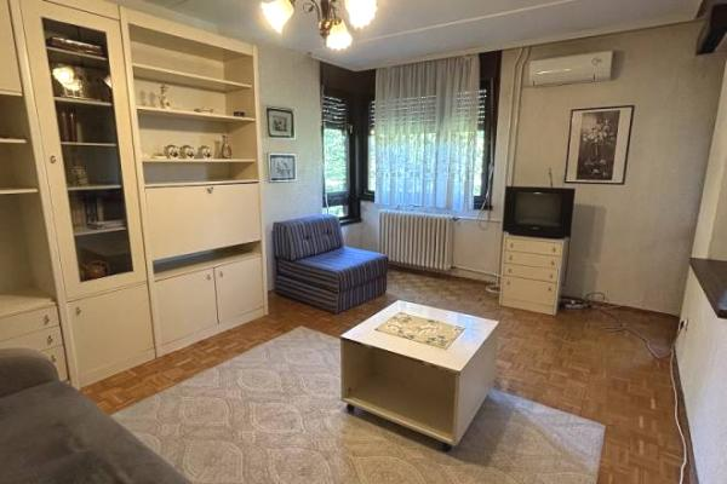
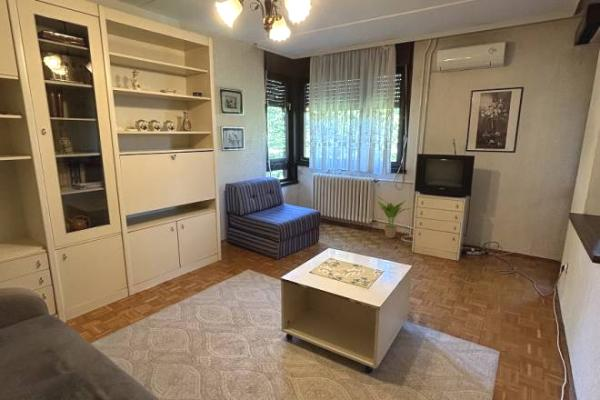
+ potted plant [375,194,412,239]
